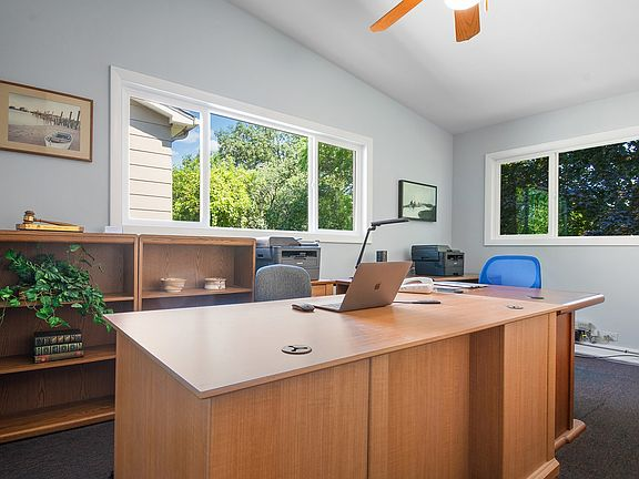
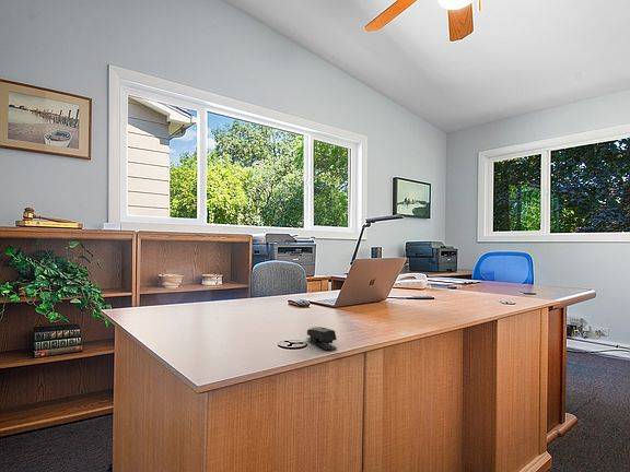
+ stapler [305,326,338,352]
